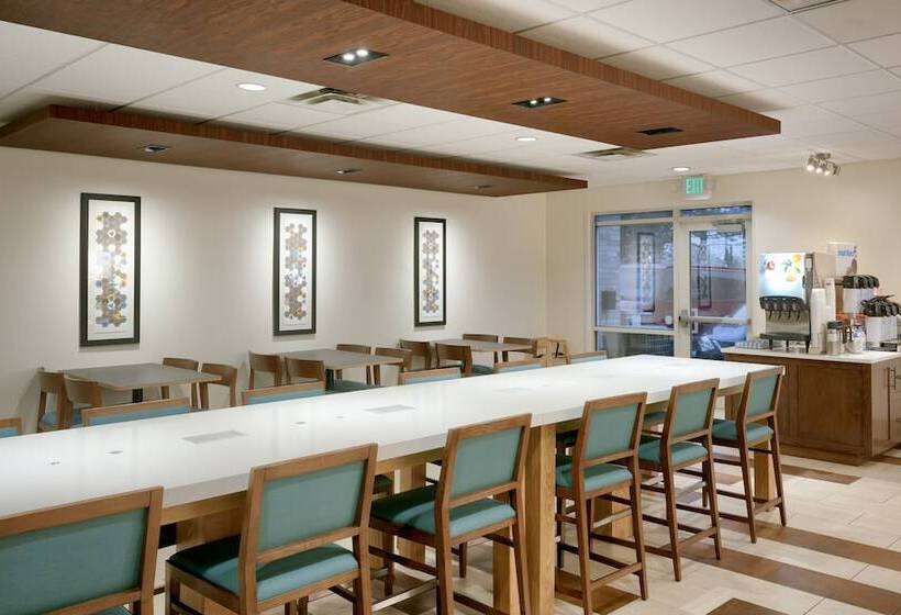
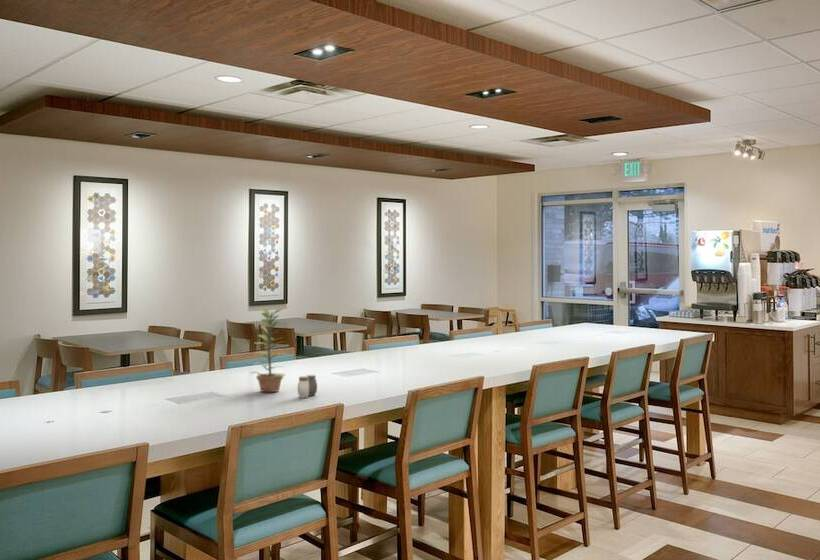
+ salt and pepper shaker [297,374,318,398]
+ plant [248,307,288,393]
